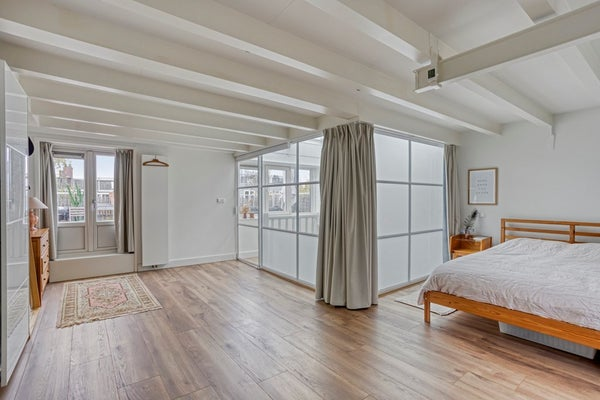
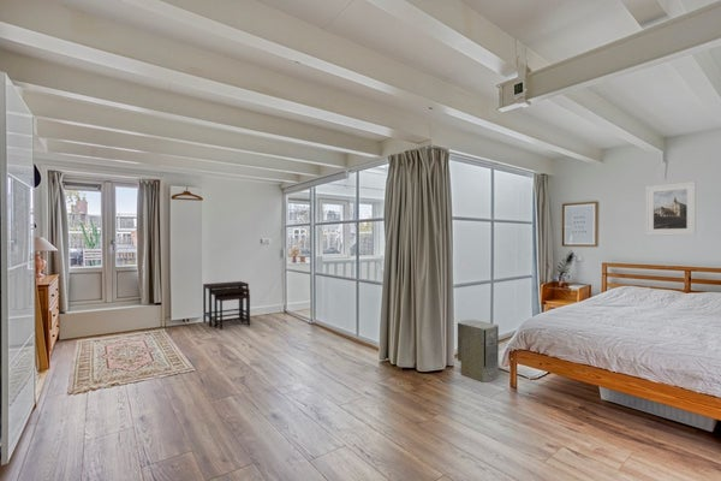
+ desk [202,280,251,331]
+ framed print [645,180,697,237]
+ air purifier [457,319,500,384]
